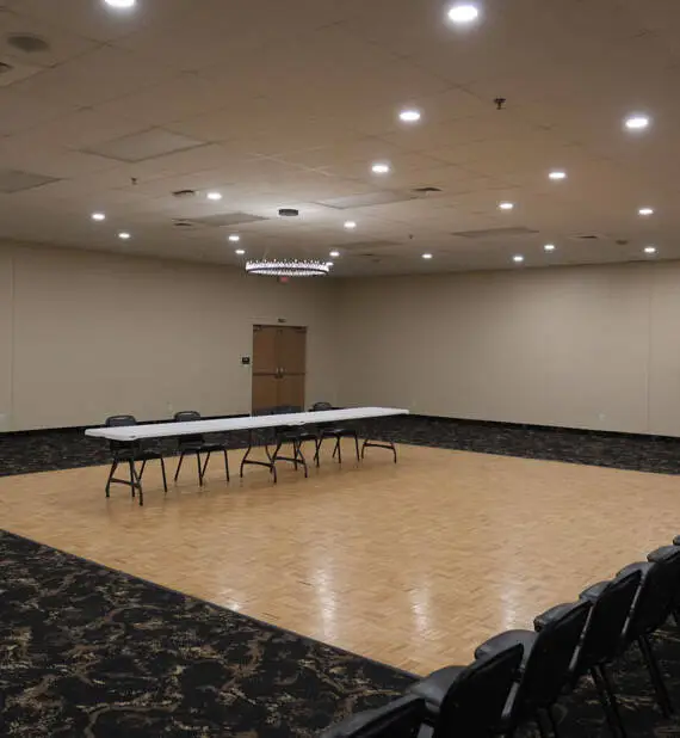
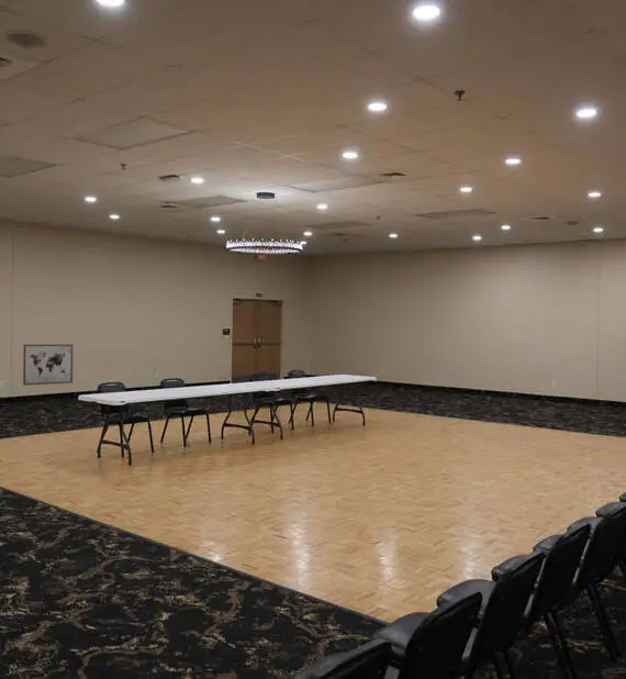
+ wall art [22,343,74,387]
